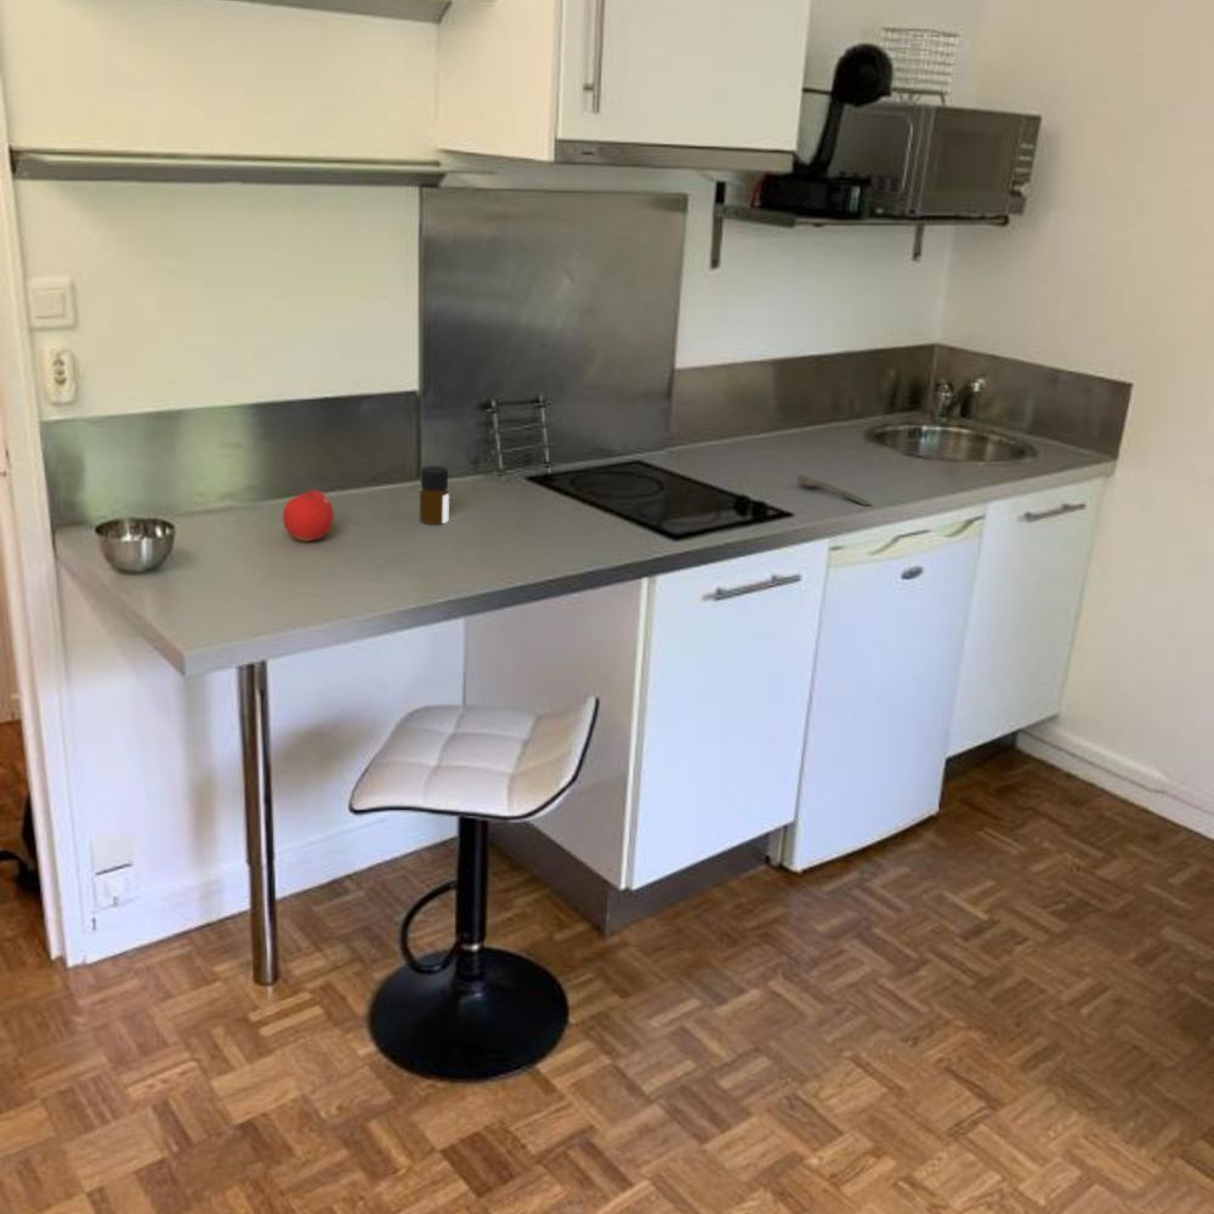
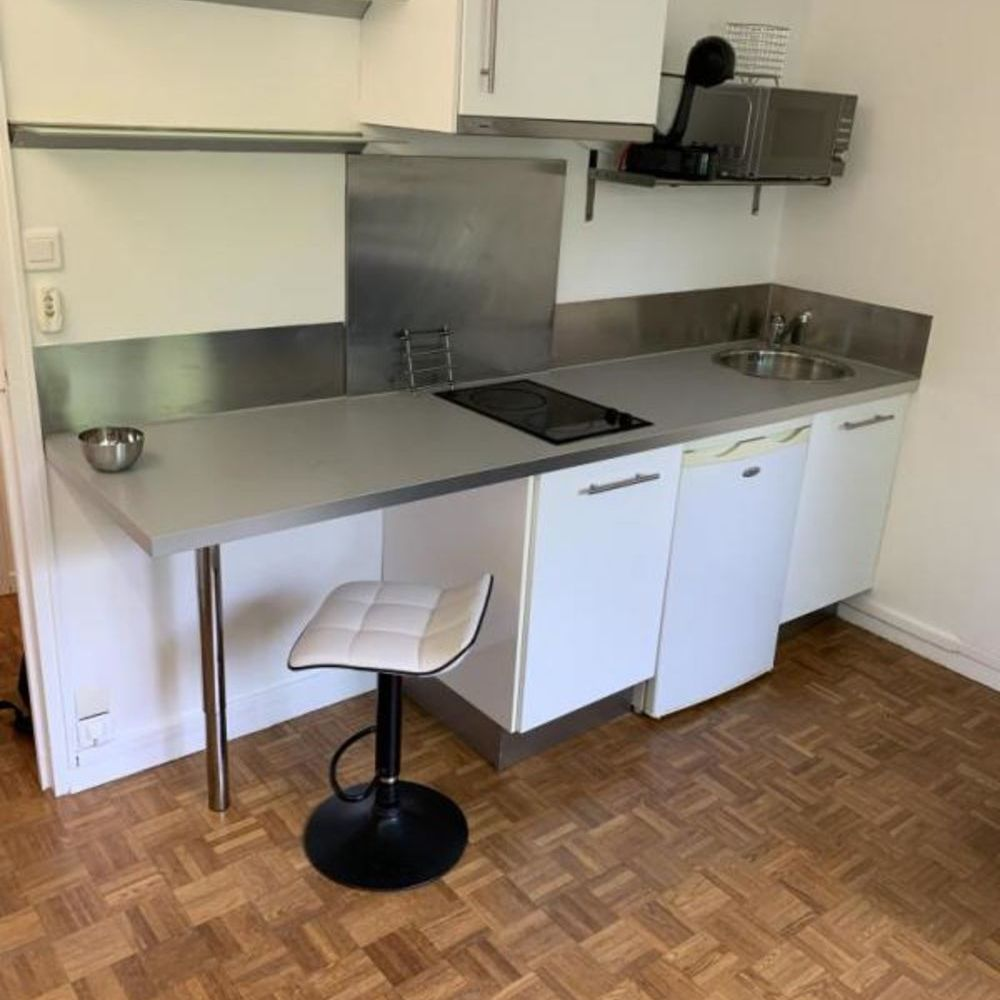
- spoon [796,473,872,506]
- fruit [282,483,335,543]
- bottle [419,465,450,526]
